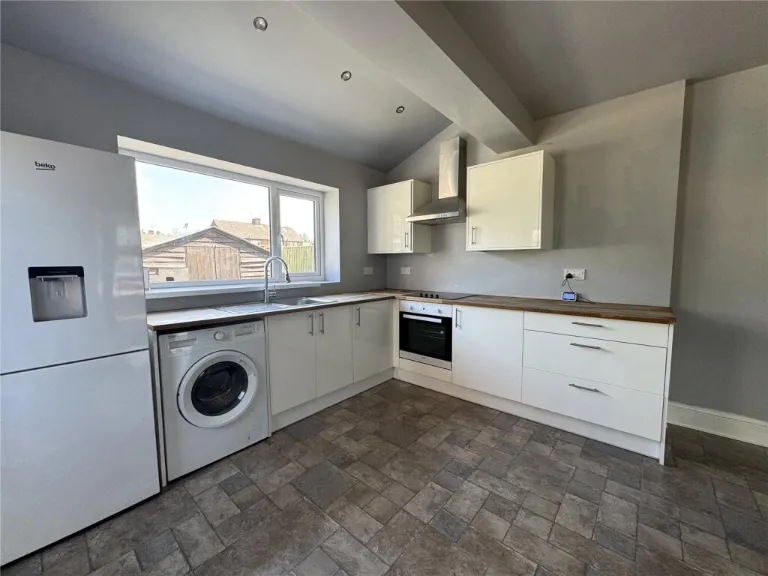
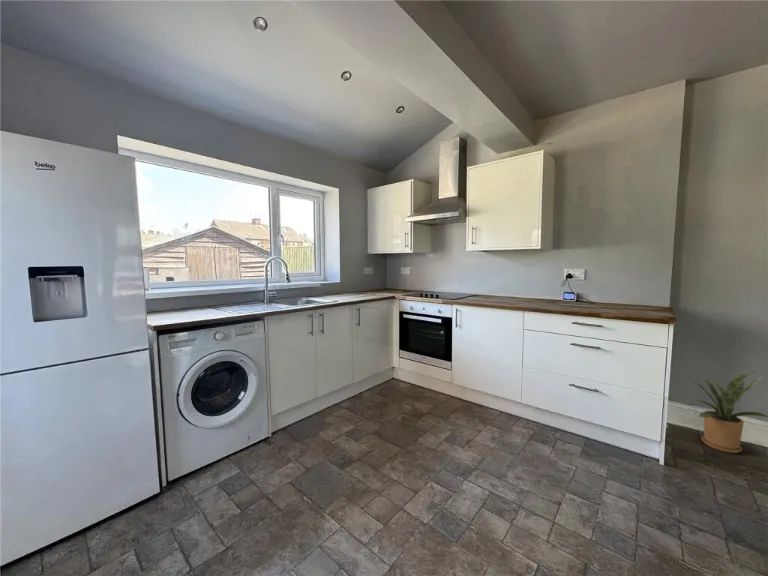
+ house plant [677,371,768,454]
